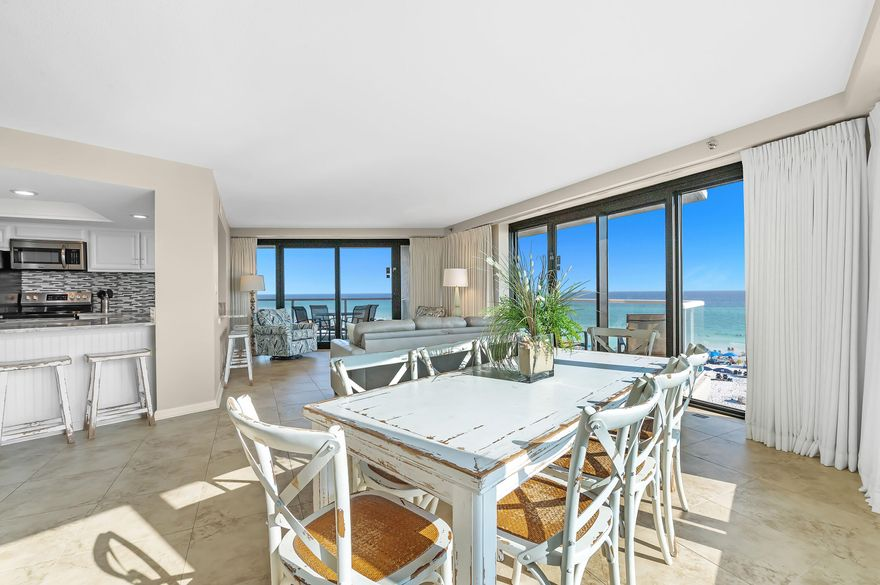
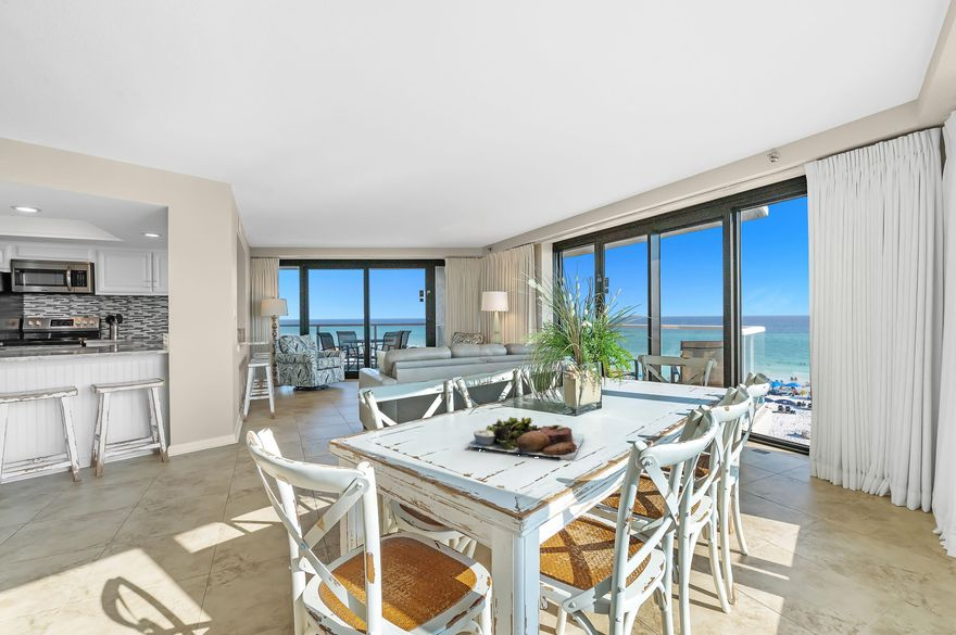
+ food platter [465,416,586,461]
